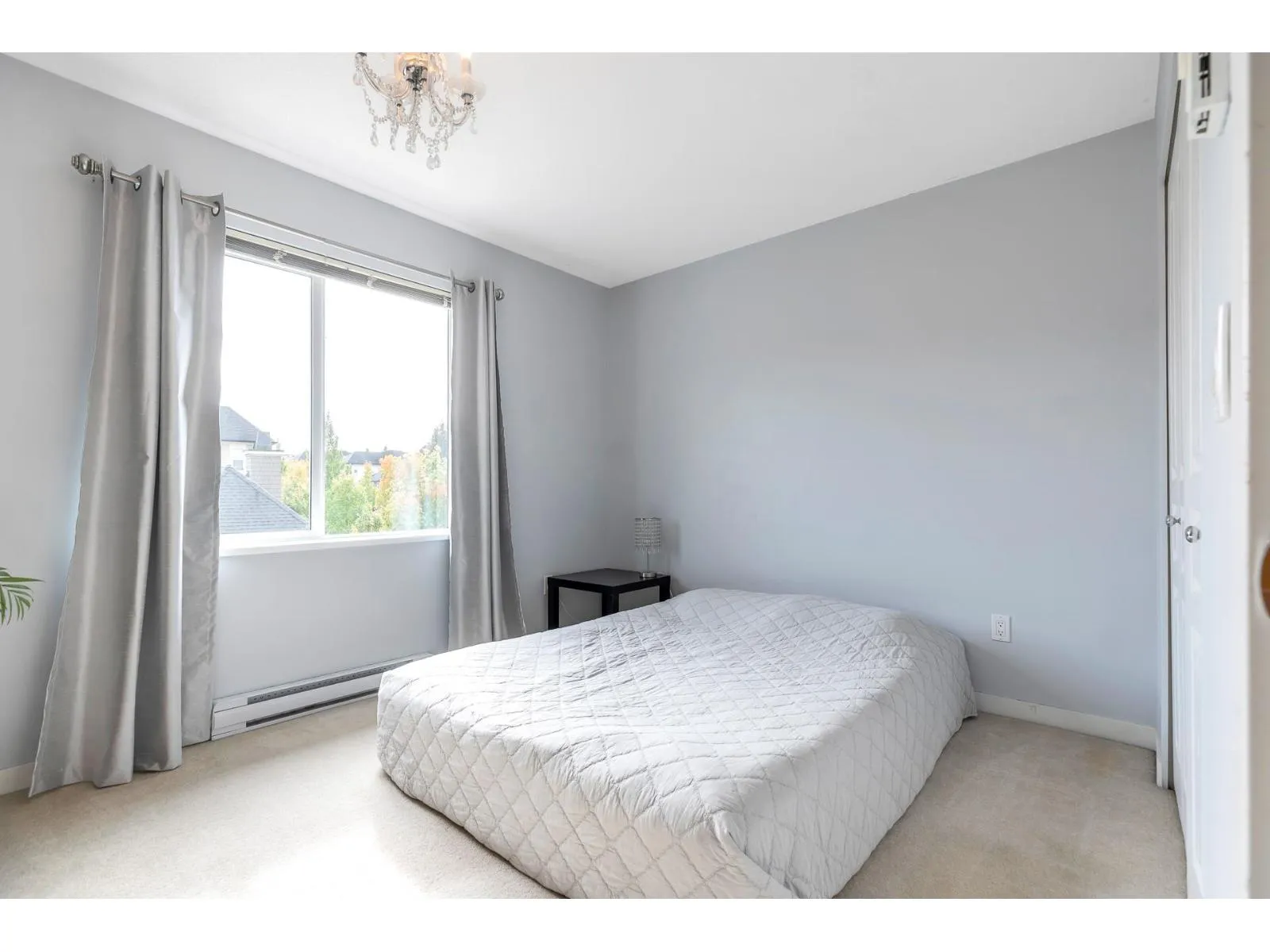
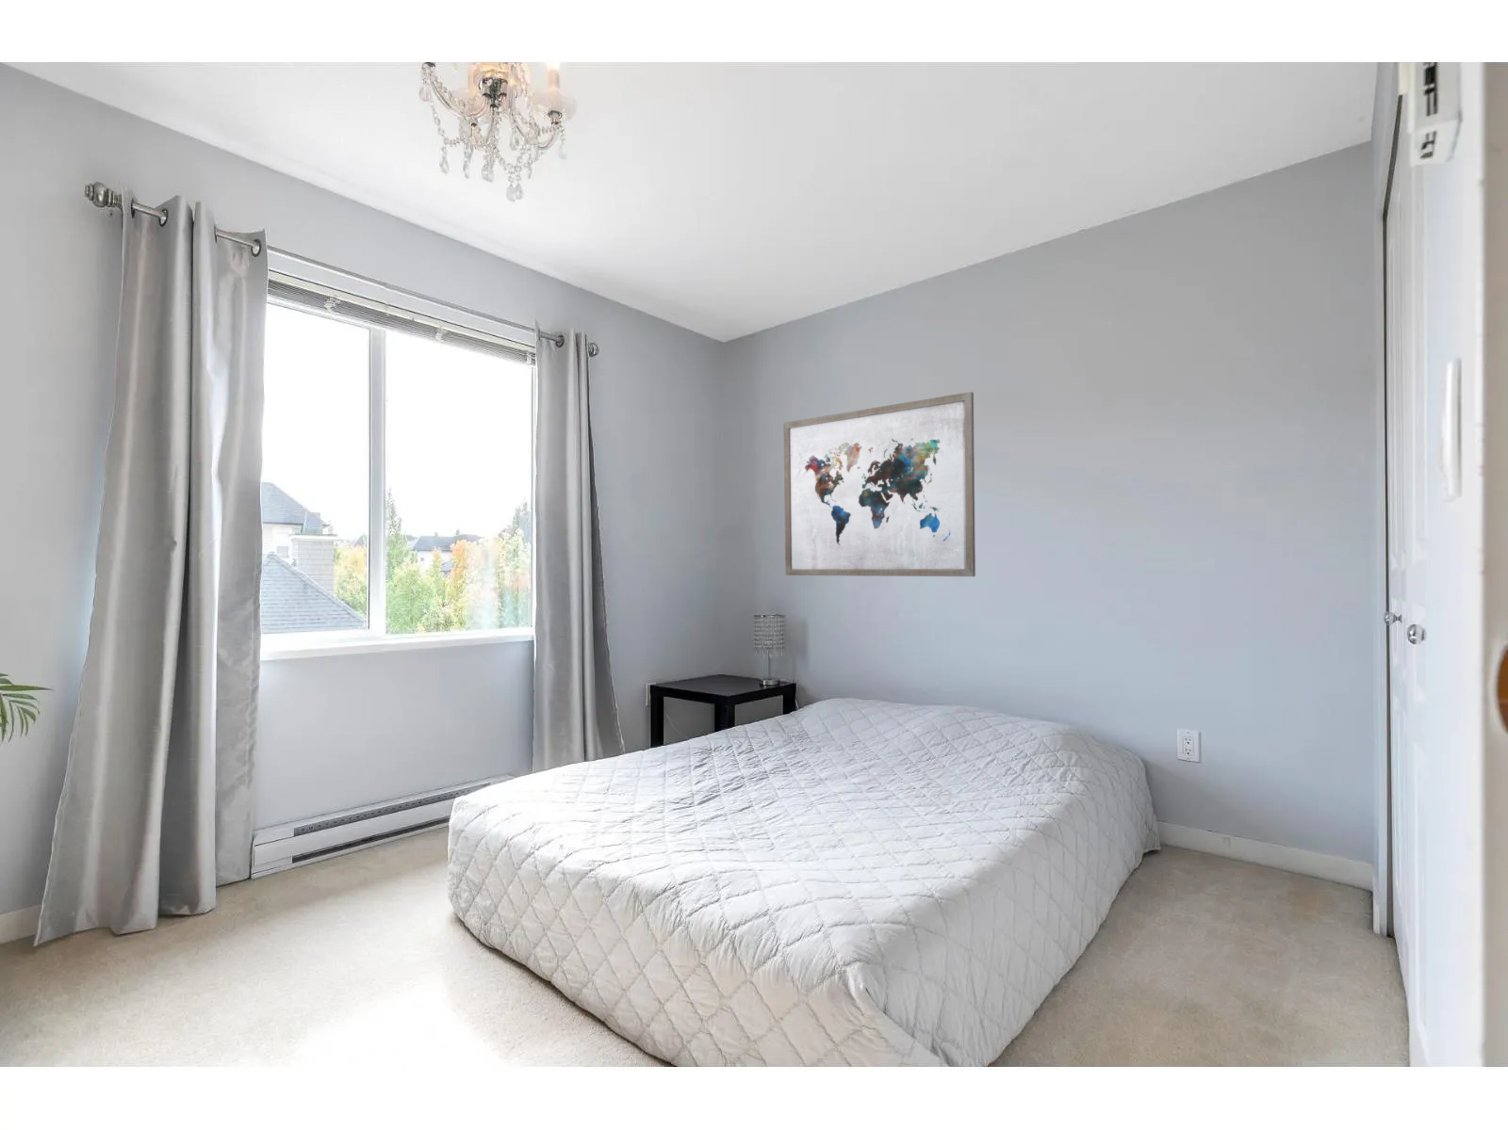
+ wall art [784,391,976,577]
